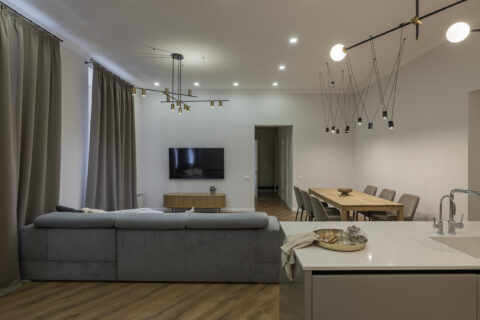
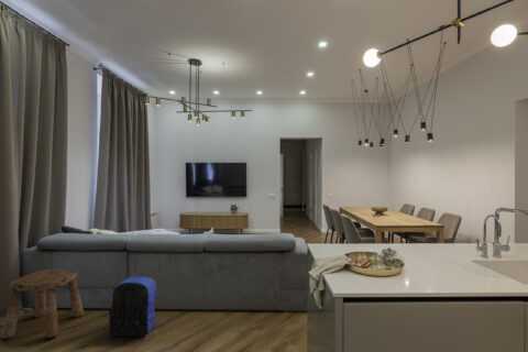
+ stool [0,268,85,340]
+ backpack [108,275,157,337]
